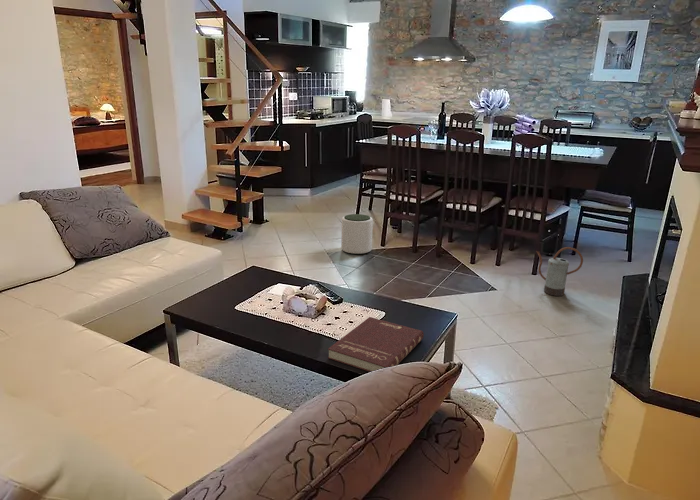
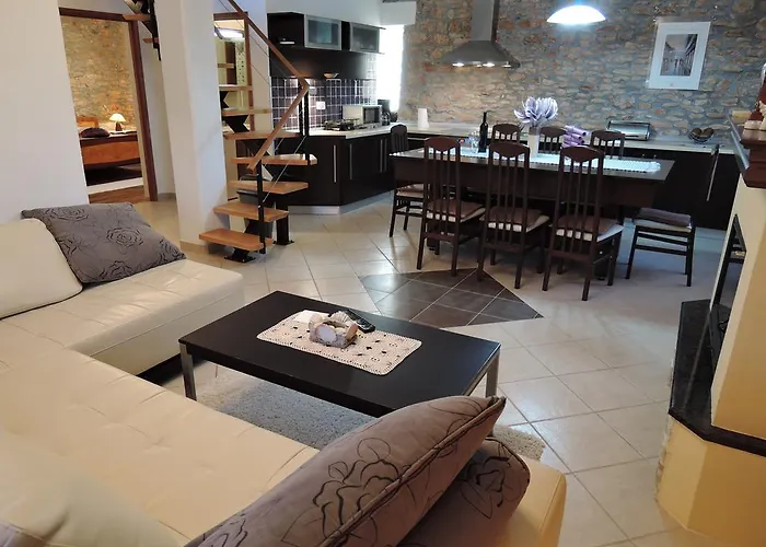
- book [327,316,425,373]
- plant pot [340,213,374,255]
- watering can [535,246,584,297]
